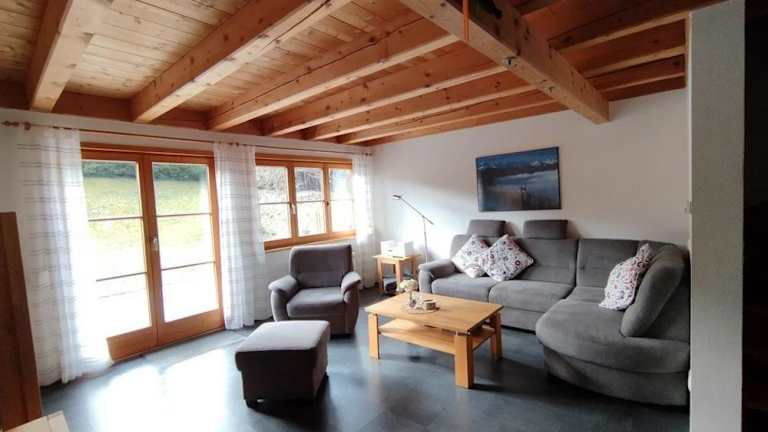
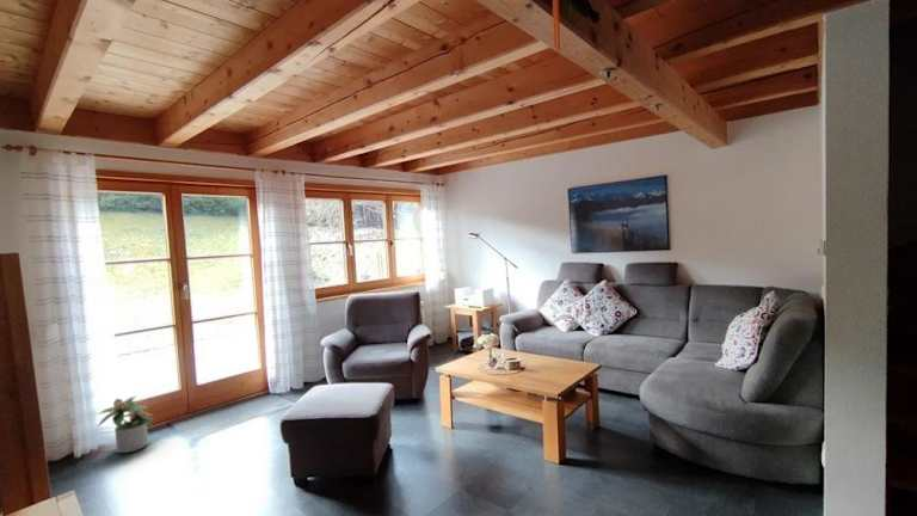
+ potted plant [96,395,155,454]
